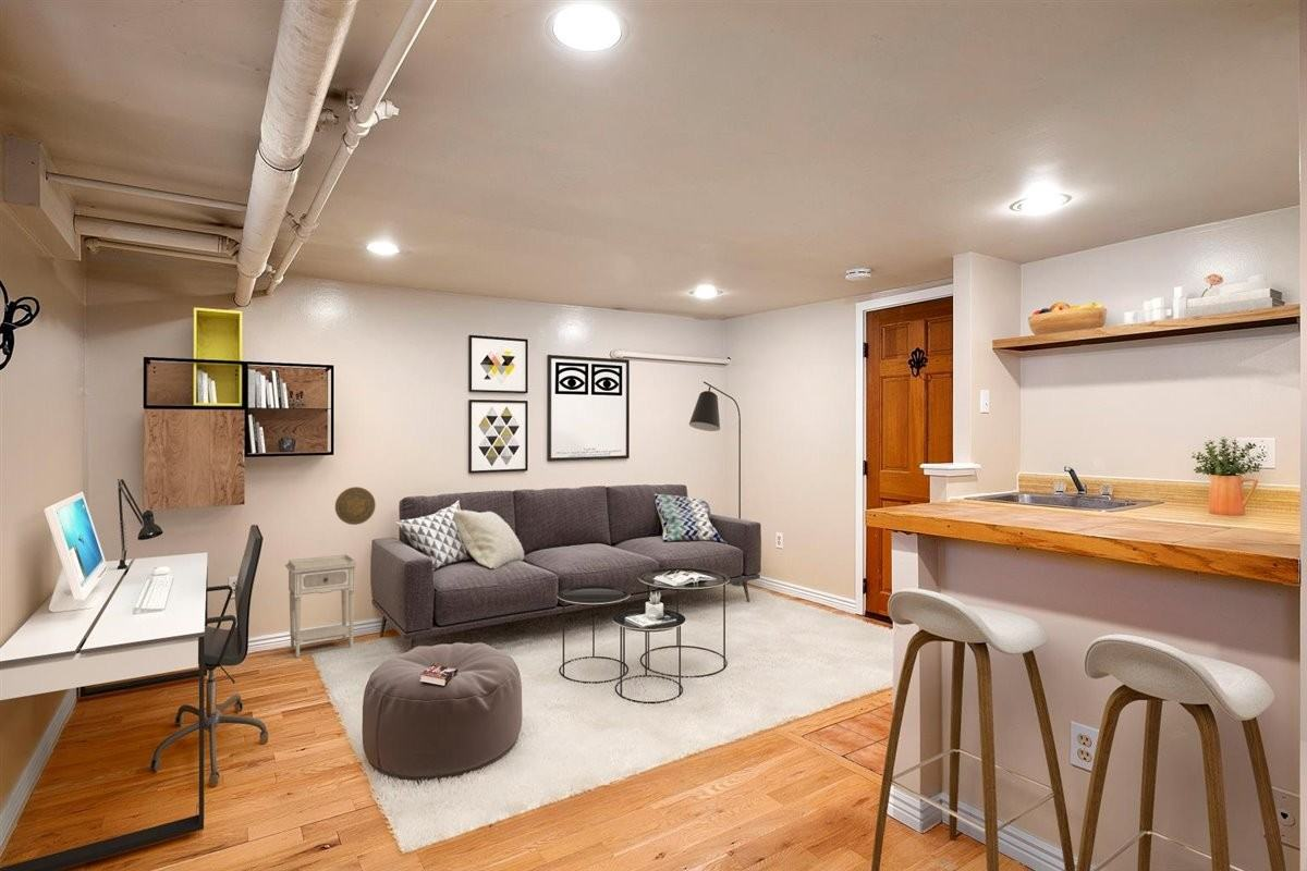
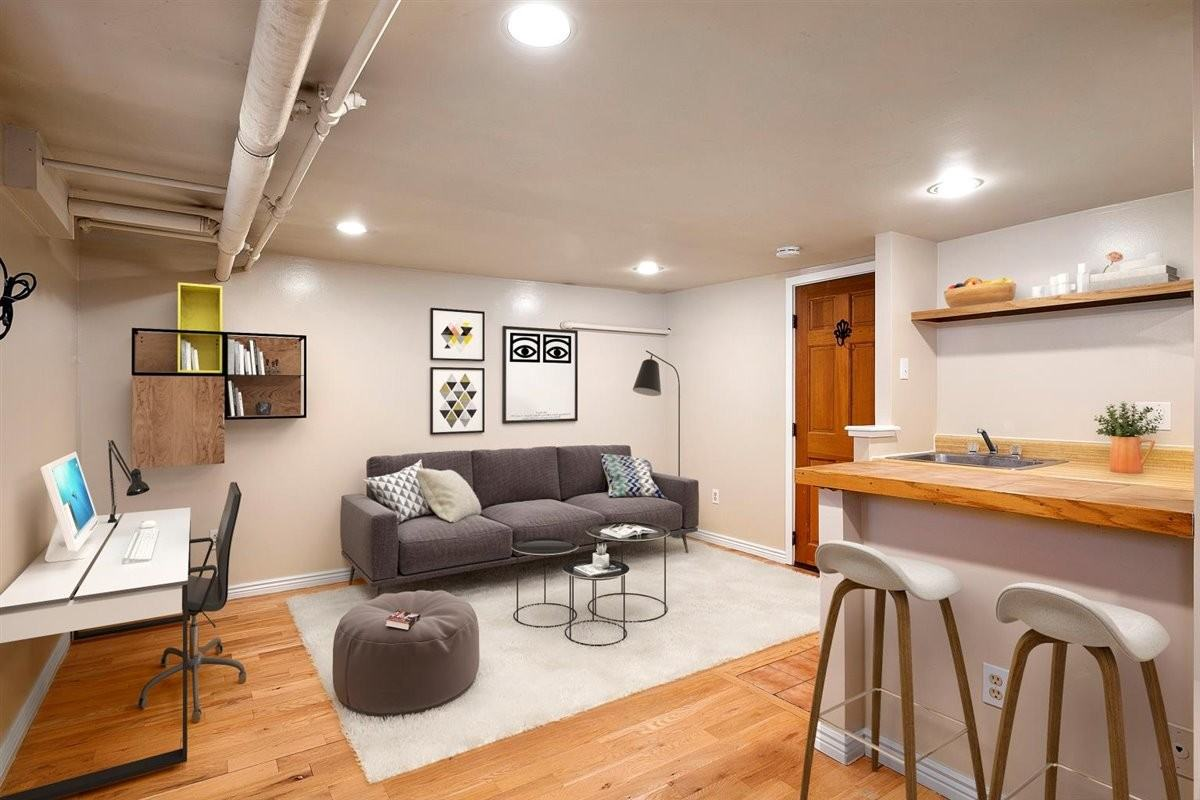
- decorative plate [334,486,377,526]
- nightstand [284,553,359,658]
